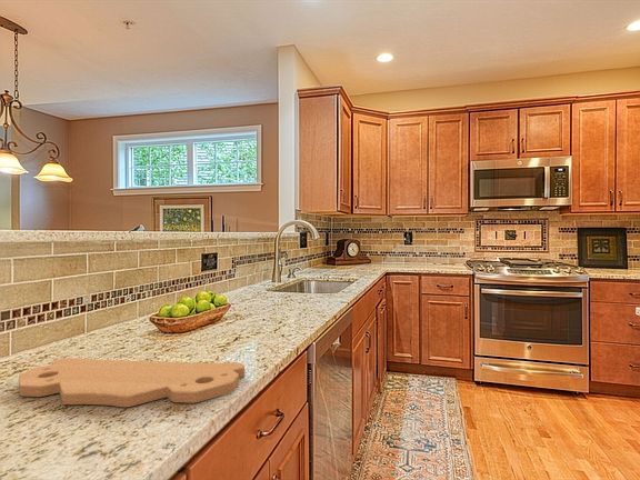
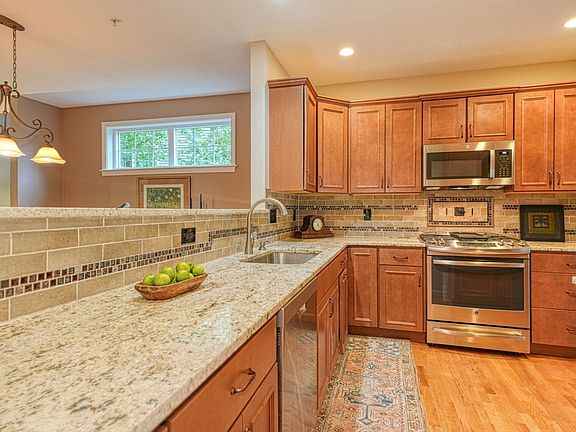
- cutting board [18,357,246,408]
